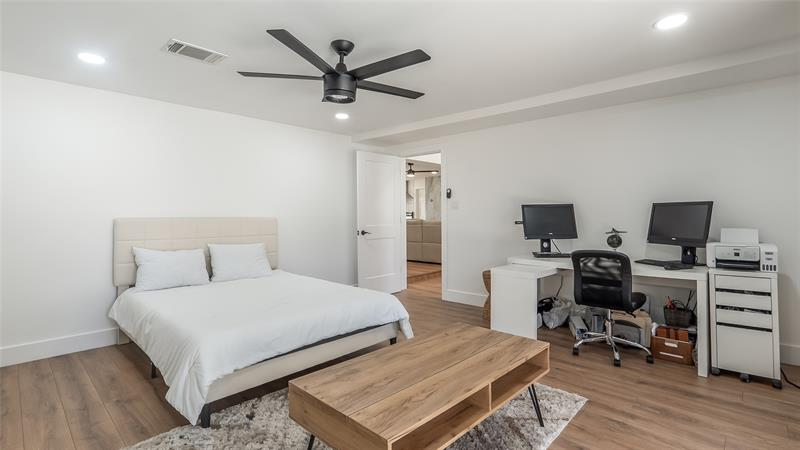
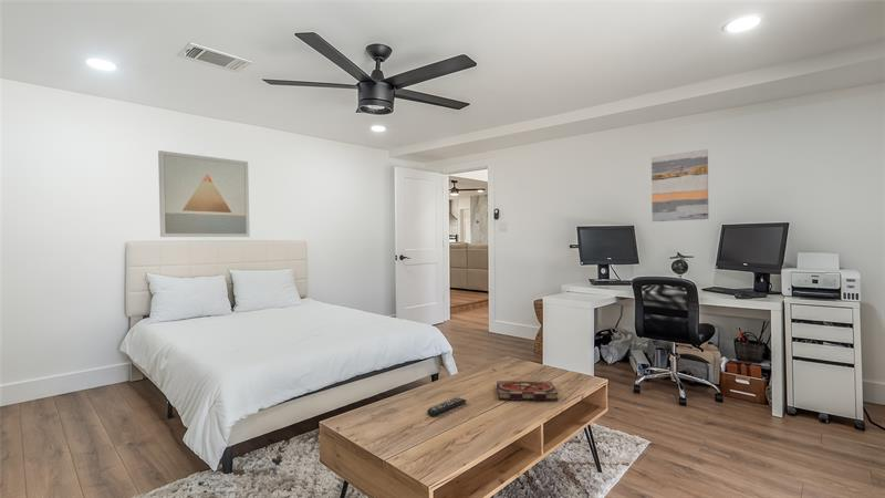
+ wall art [650,148,709,222]
+ book [496,380,559,402]
+ wall art [157,149,251,238]
+ remote control [426,396,467,417]
